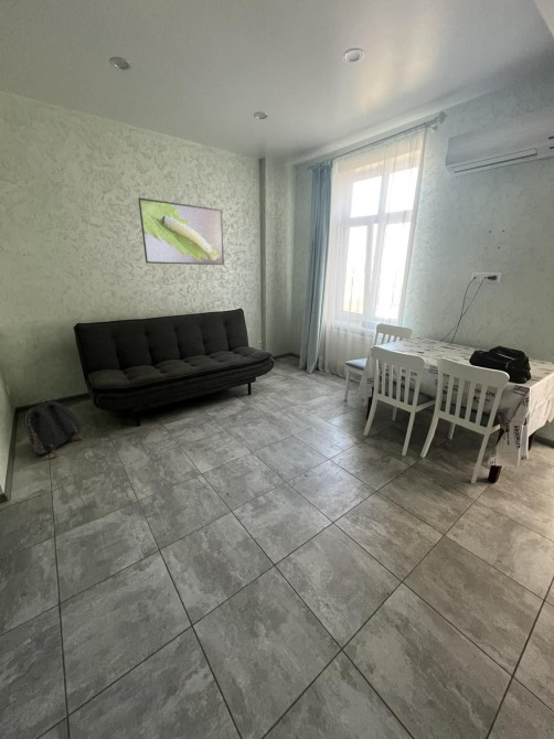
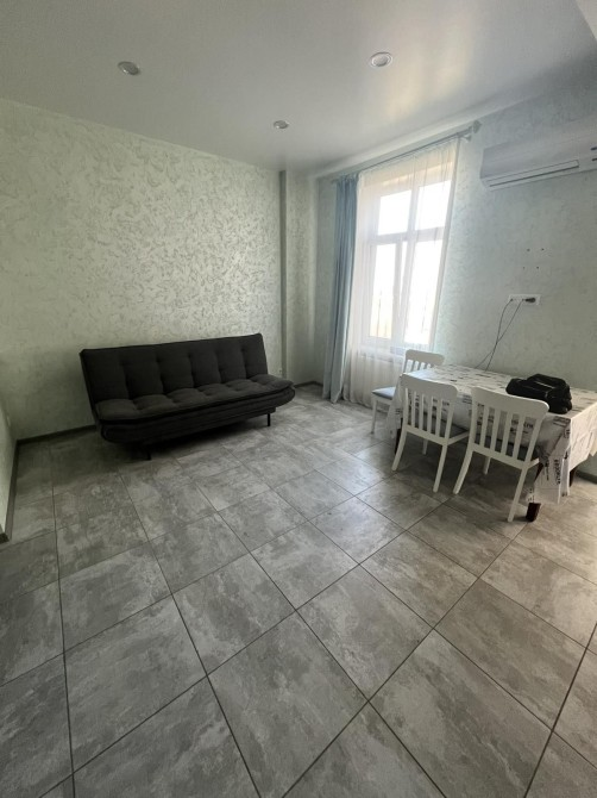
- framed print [137,196,225,266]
- backpack [23,398,85,459]
